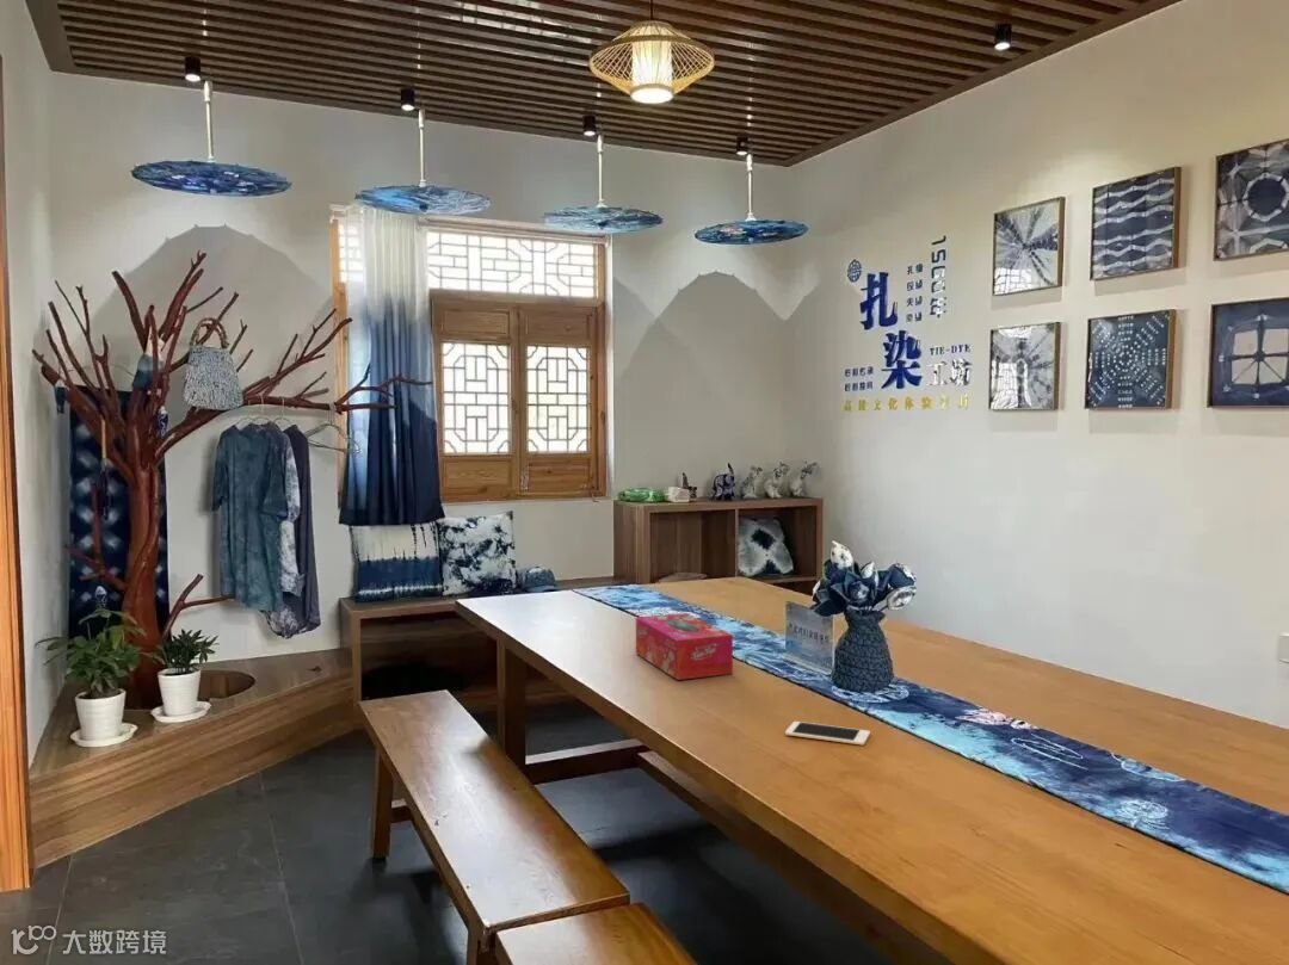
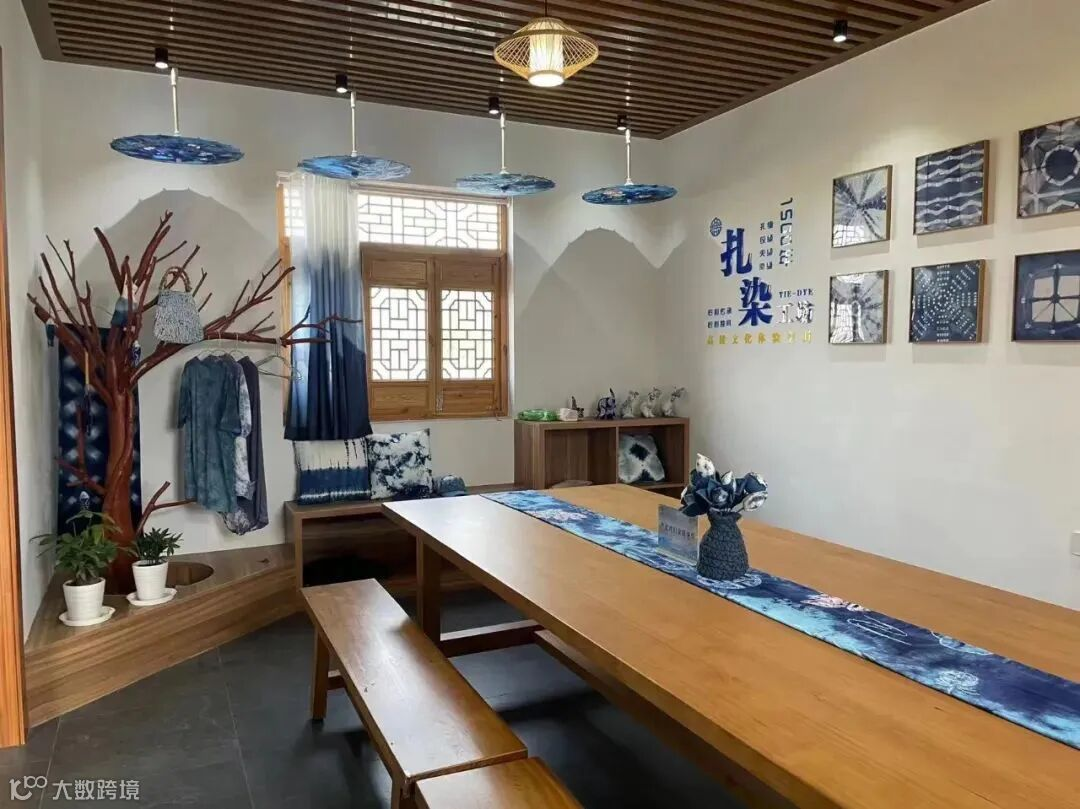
- tissue box [635,612,734,681]
- cell phone [784,720,871,747]
